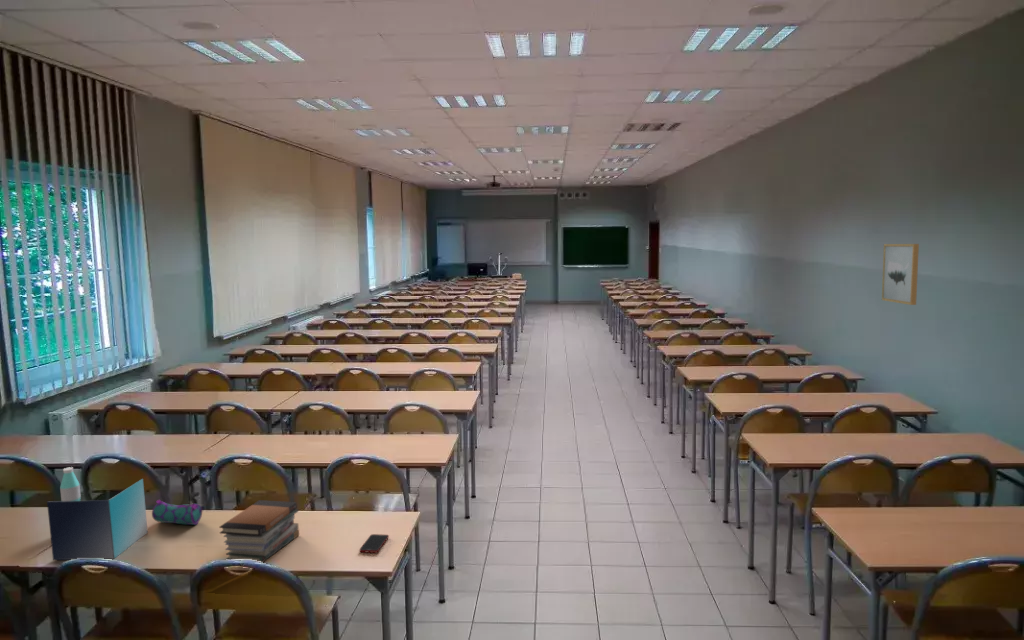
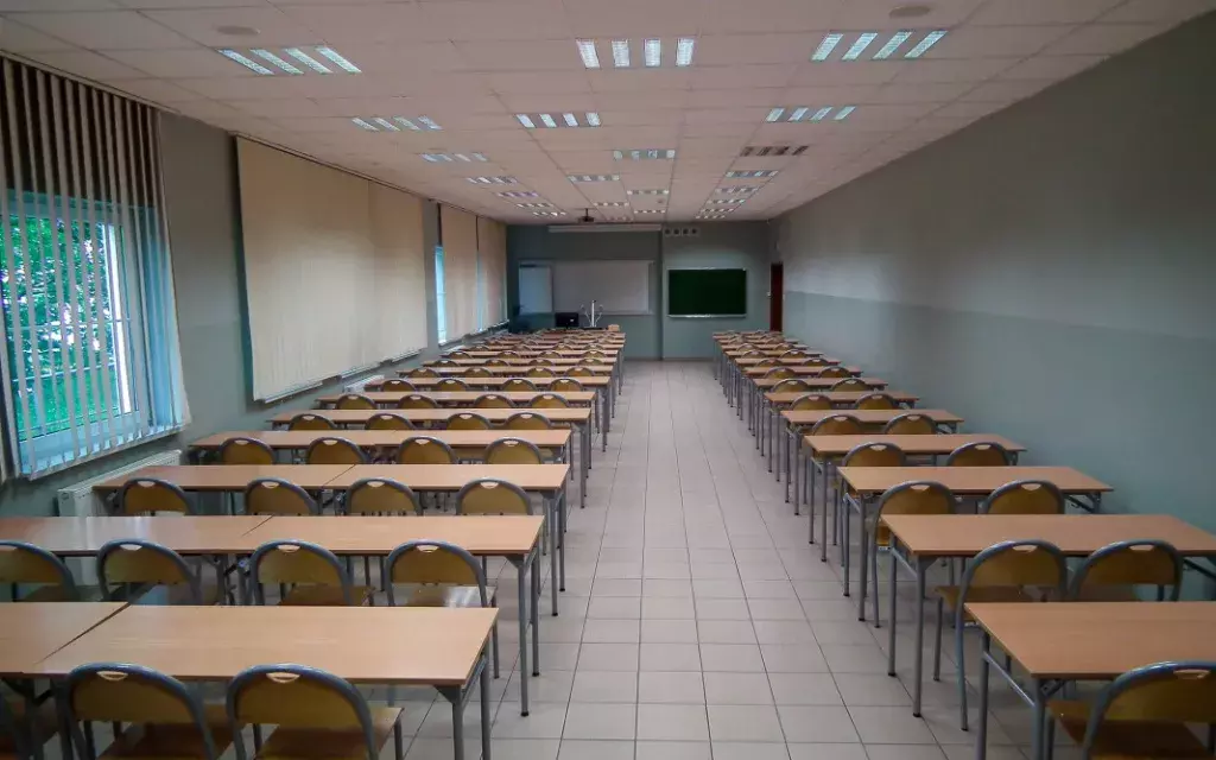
- wall art [881,243,920,306]
- pencil case [151,499,206,526]
- cell phone [359,533,390,554]
- cube [46,478,149,561]
- water bottle [59,466,82,501]
- book stack [218,499,300,563]
